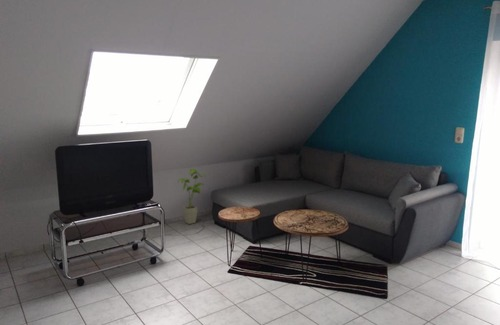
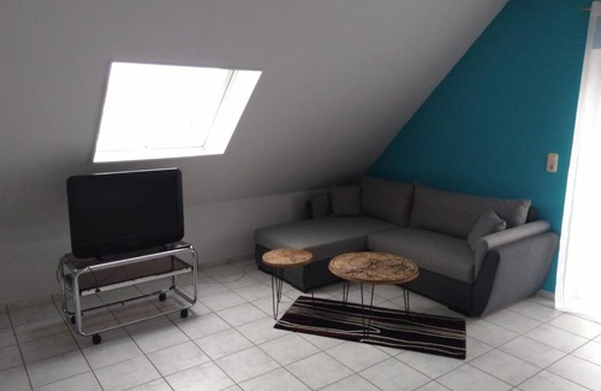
- house plant [176,168,207,225]
